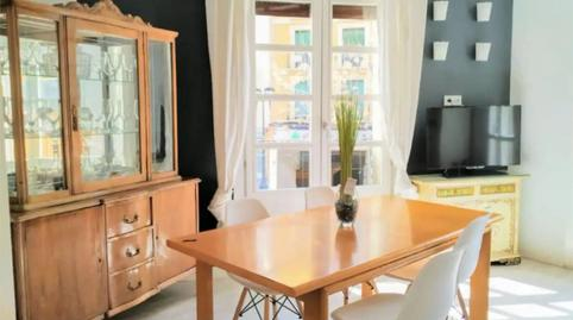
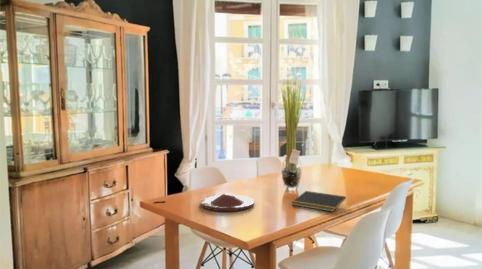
+ plate [200,192,255,212]
+ notepad [290,190,347,213]
